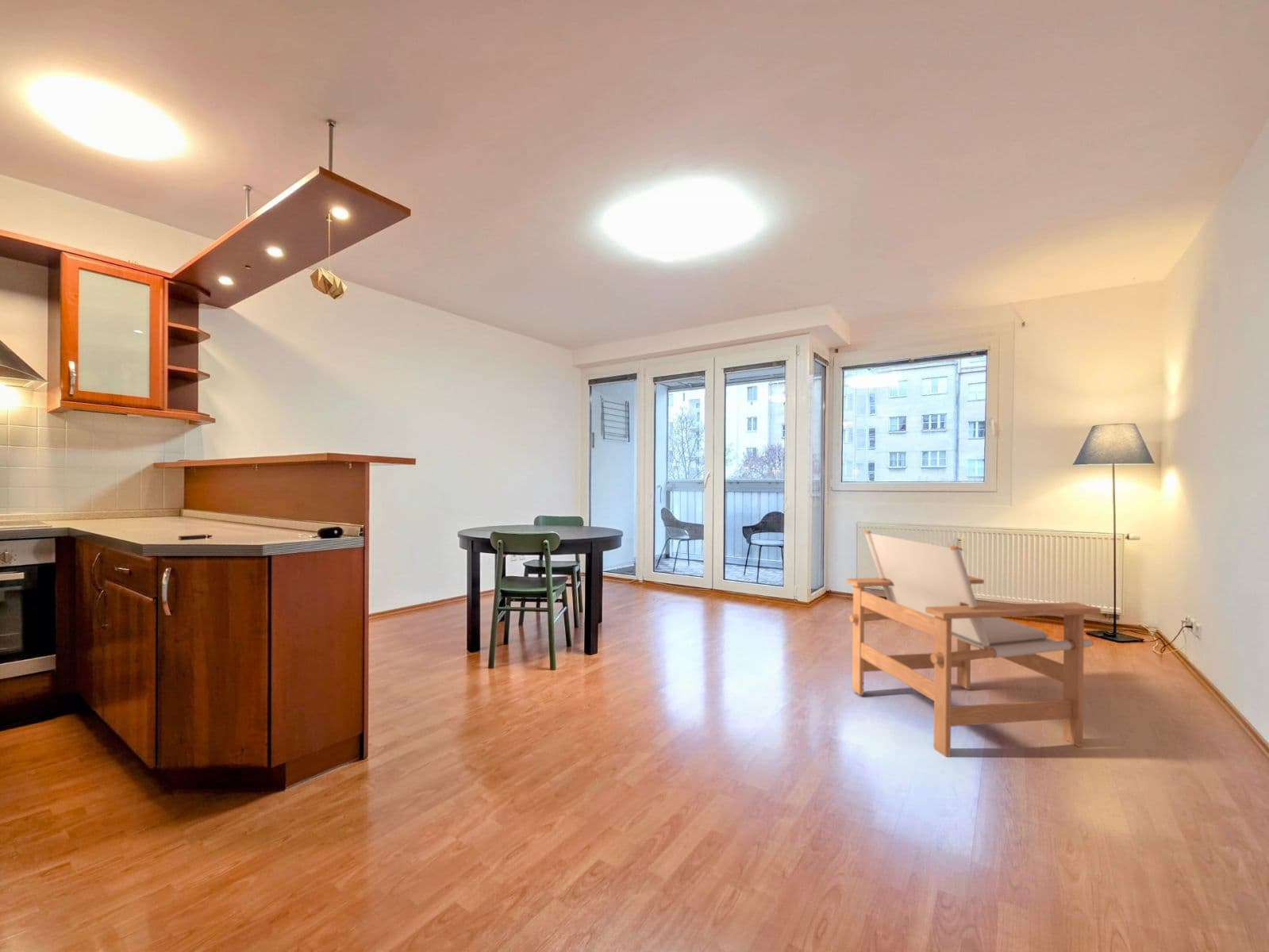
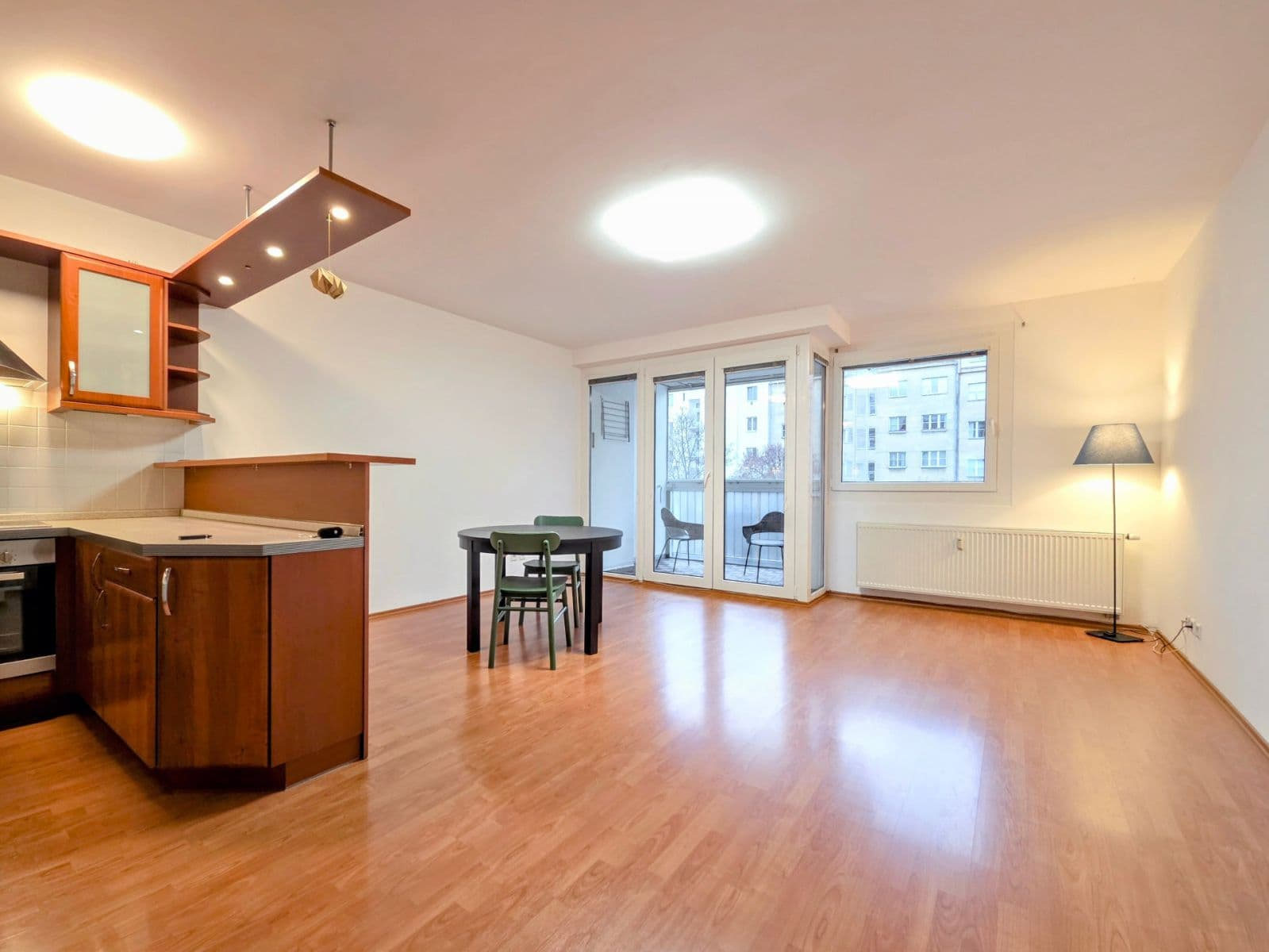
- lounge chair [845,529,1102,758]
